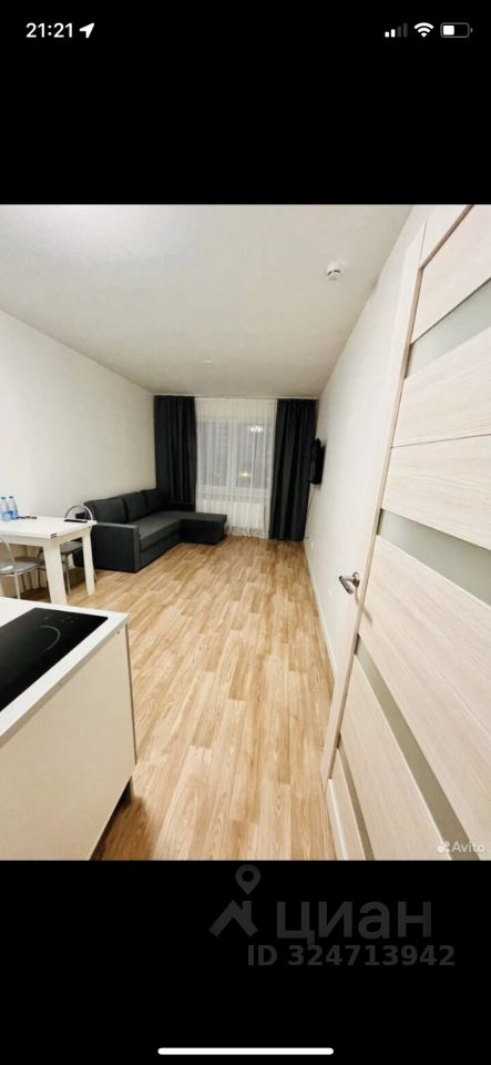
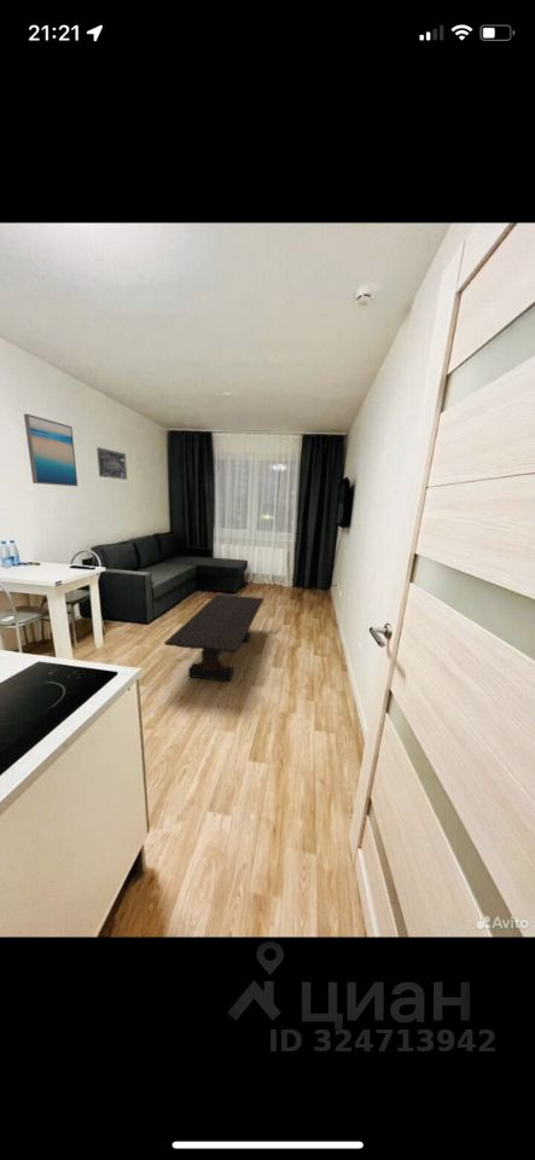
+ wall art [95,446,128,481]
+ coffee table [163,593,264,683]
+ wall art [23,413,78,487]
